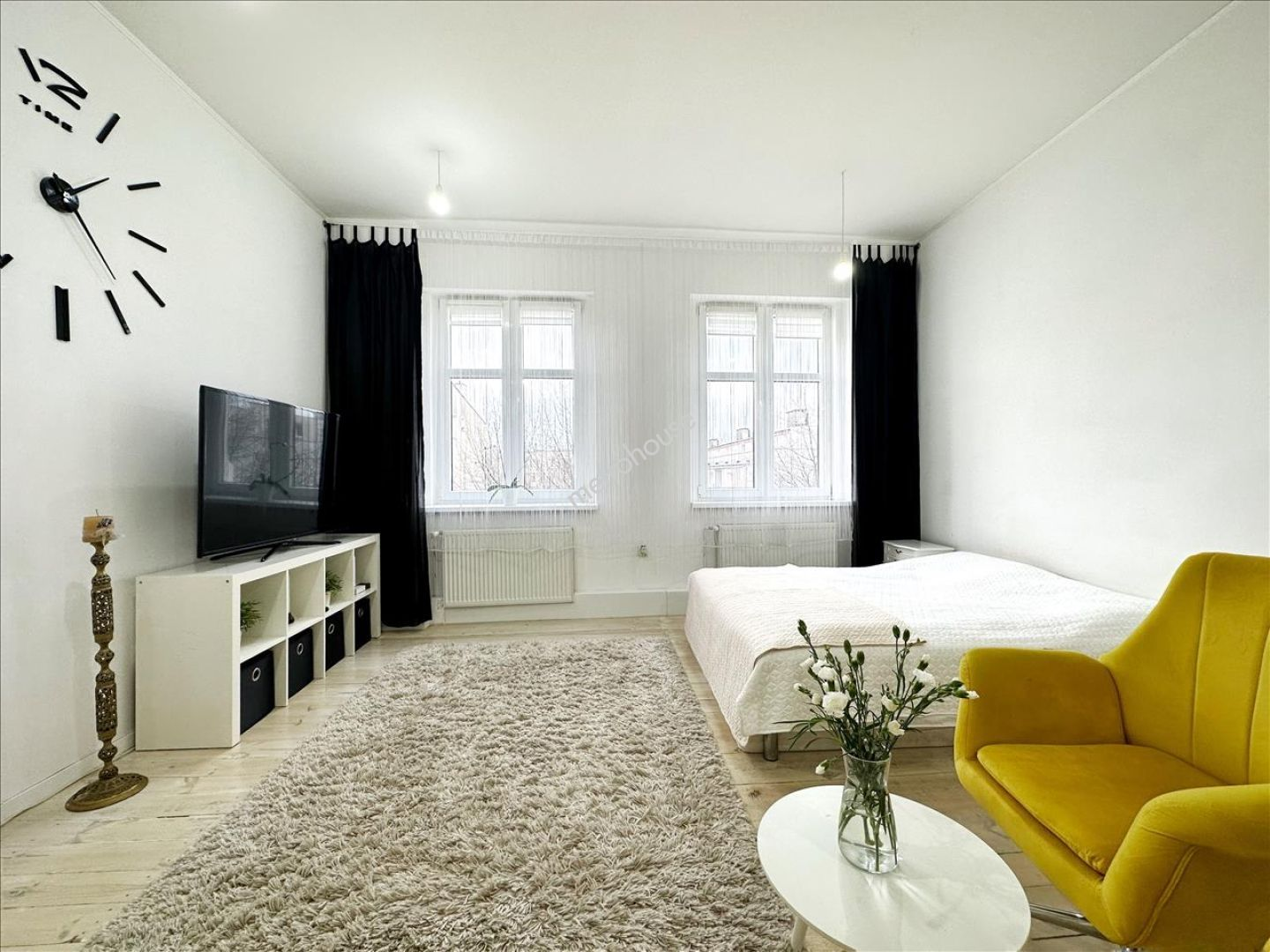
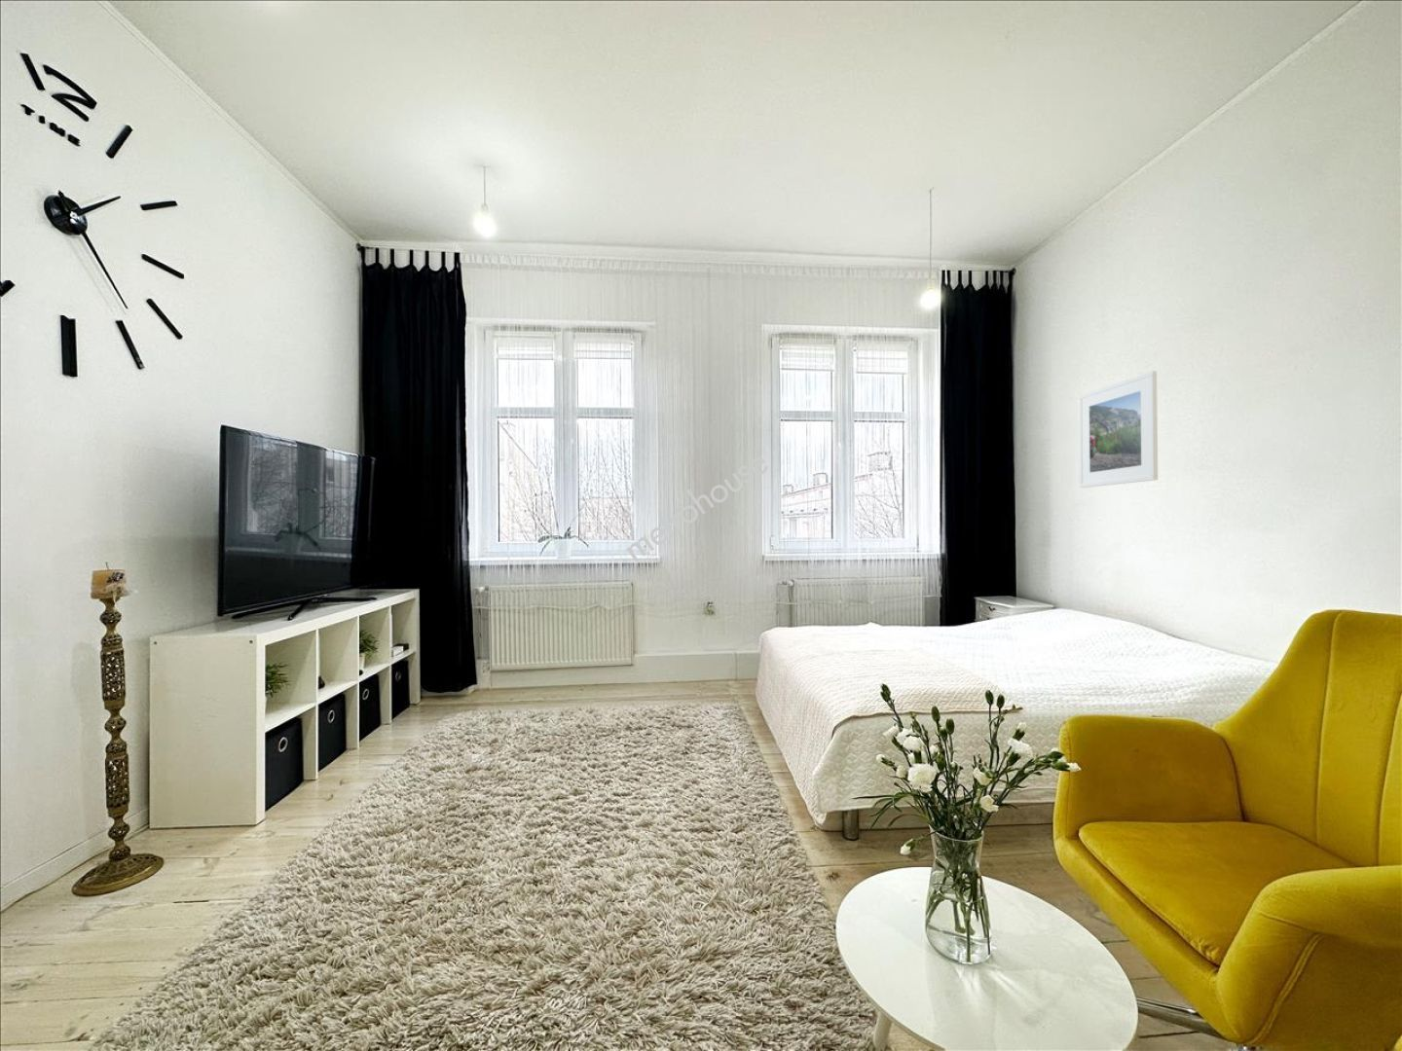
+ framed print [1077,370,1159,489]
